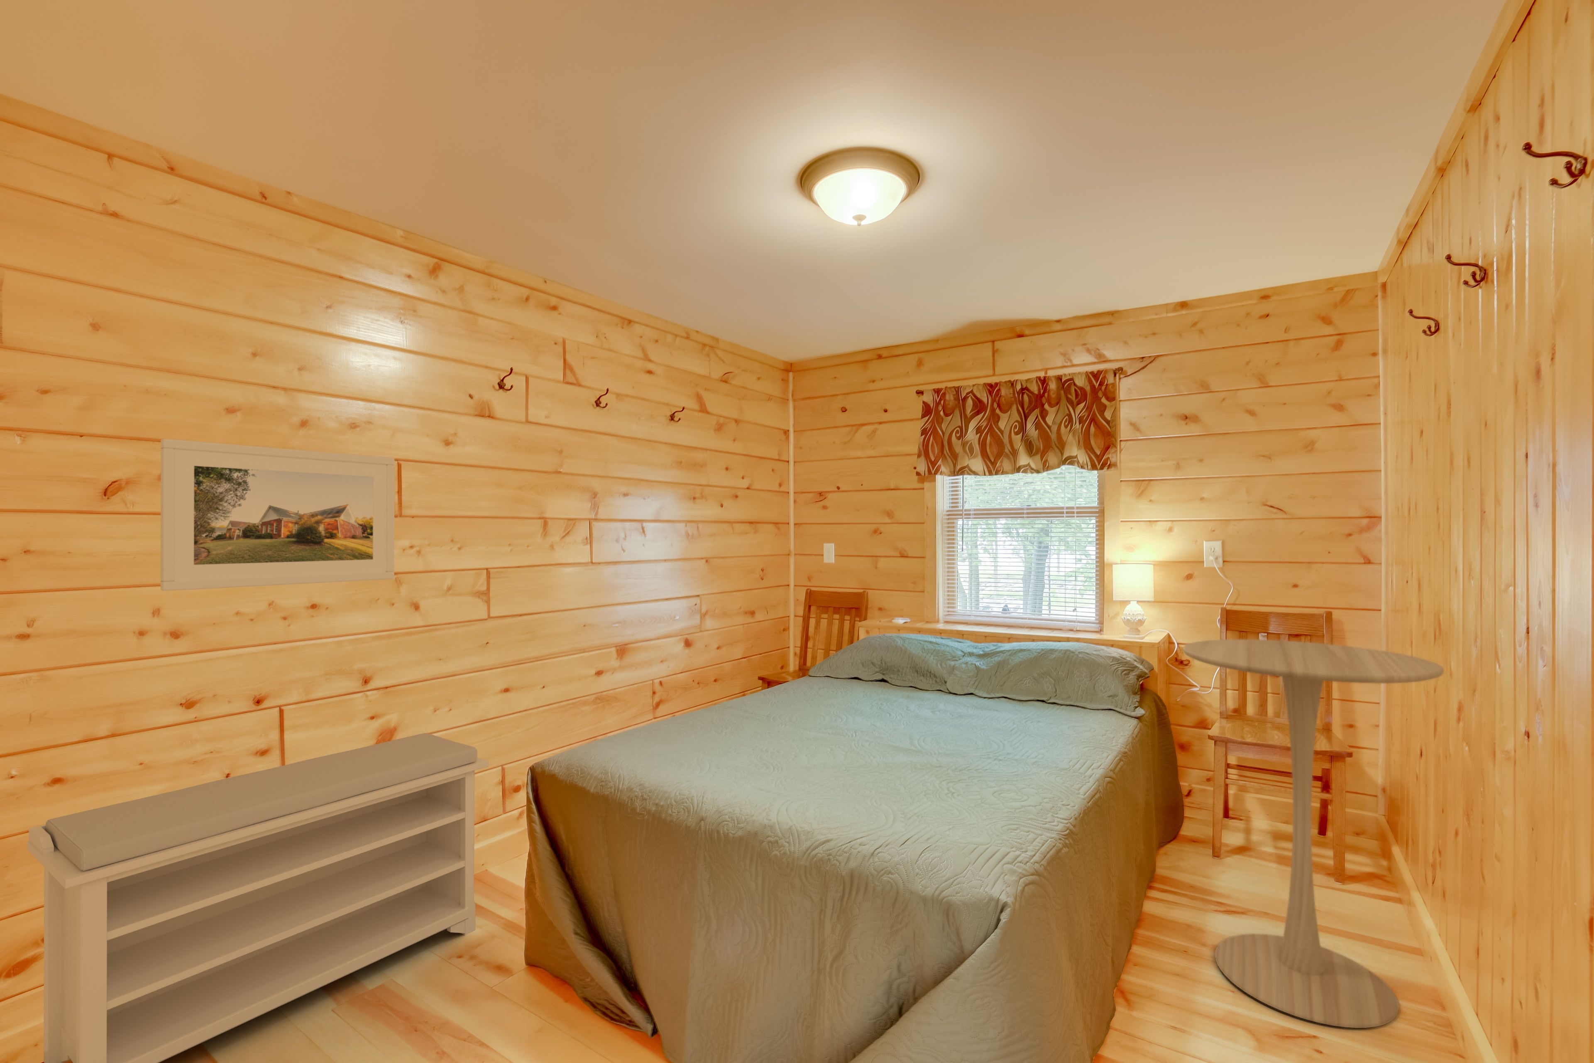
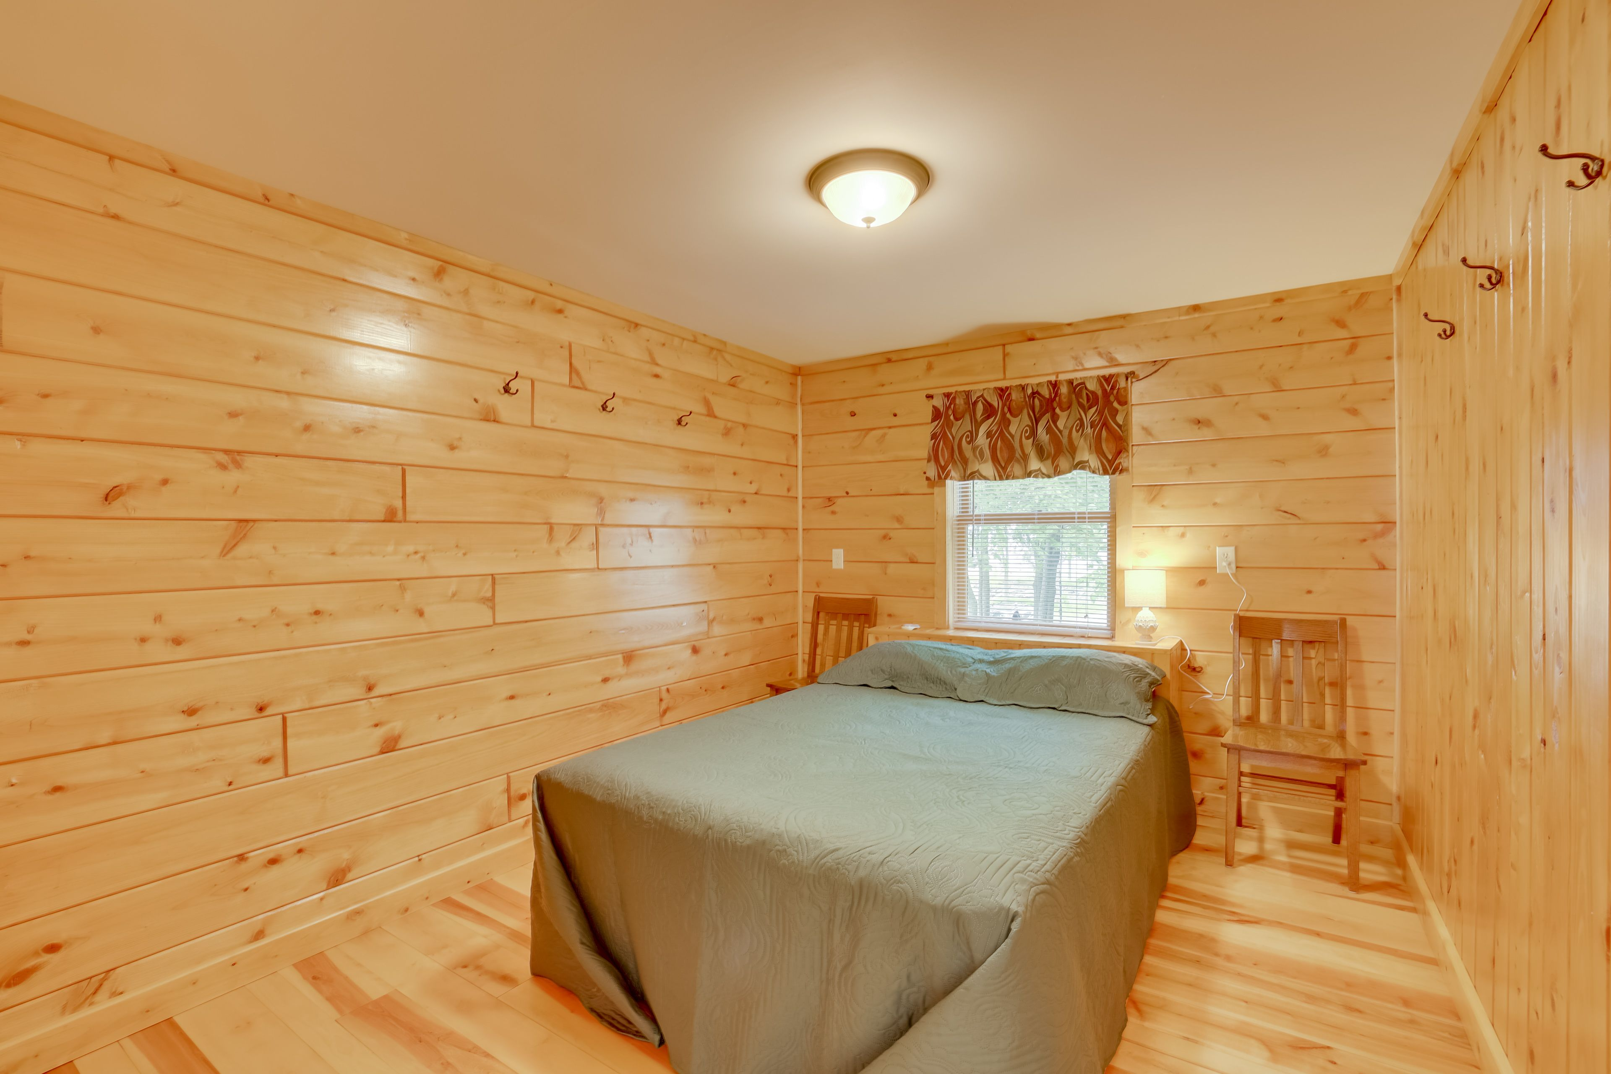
- pedestal table [1182,639,1445,1029]
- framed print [160,438,395,591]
- bench [26,733,489,1063]
